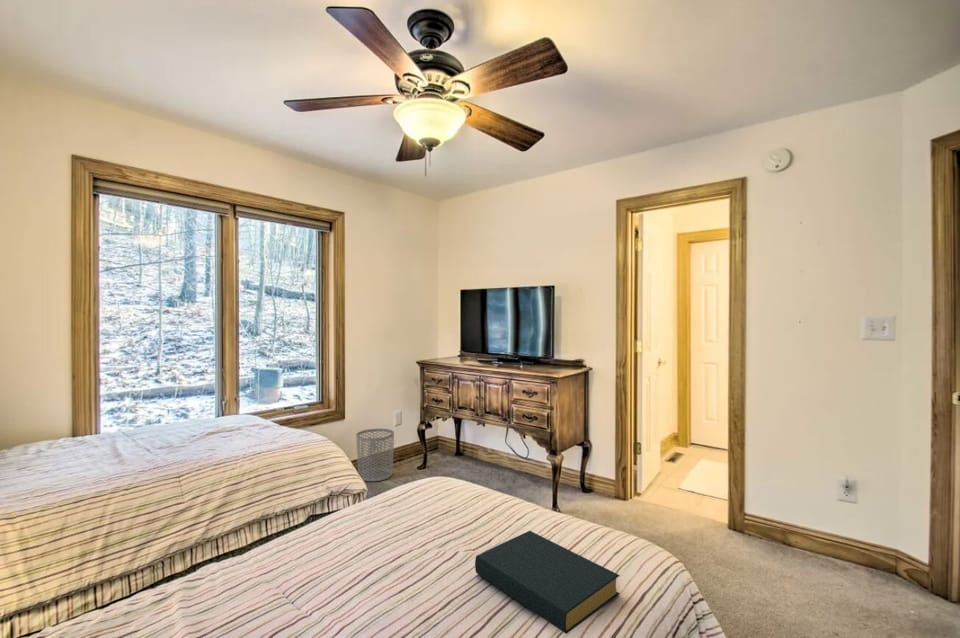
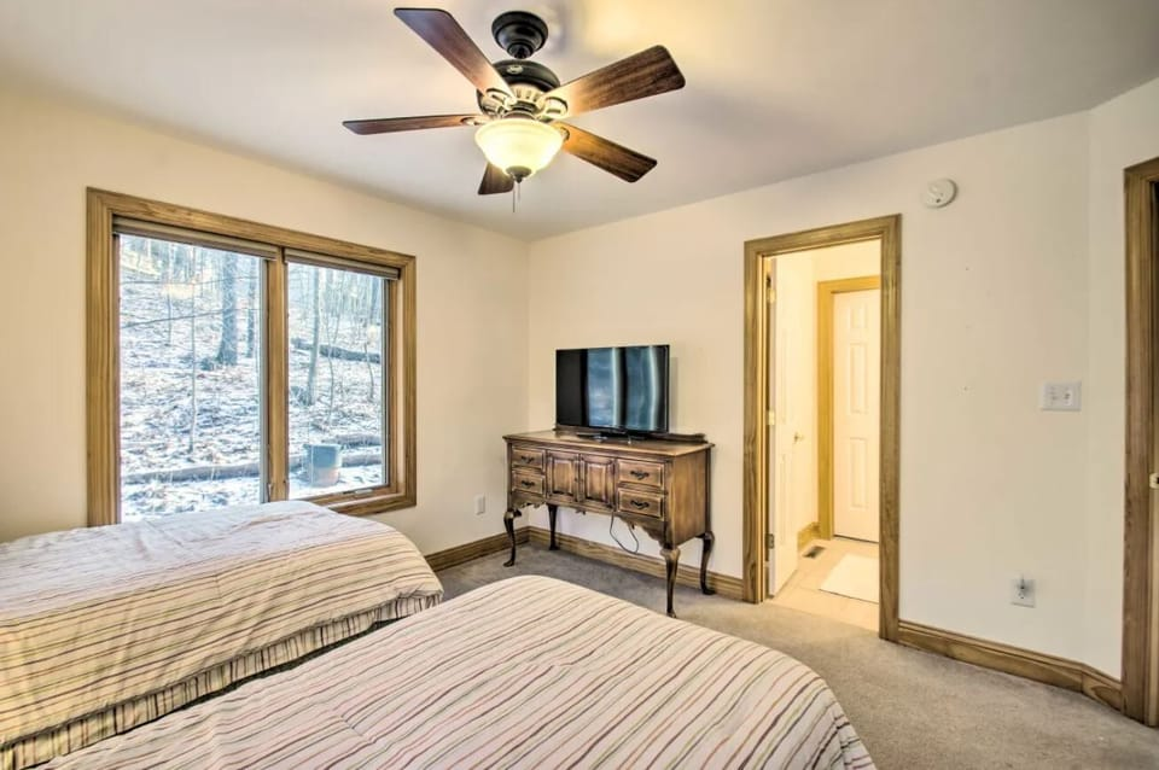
- waste bin [355,428,395,482]
- hardback book [474,530,620,635]
